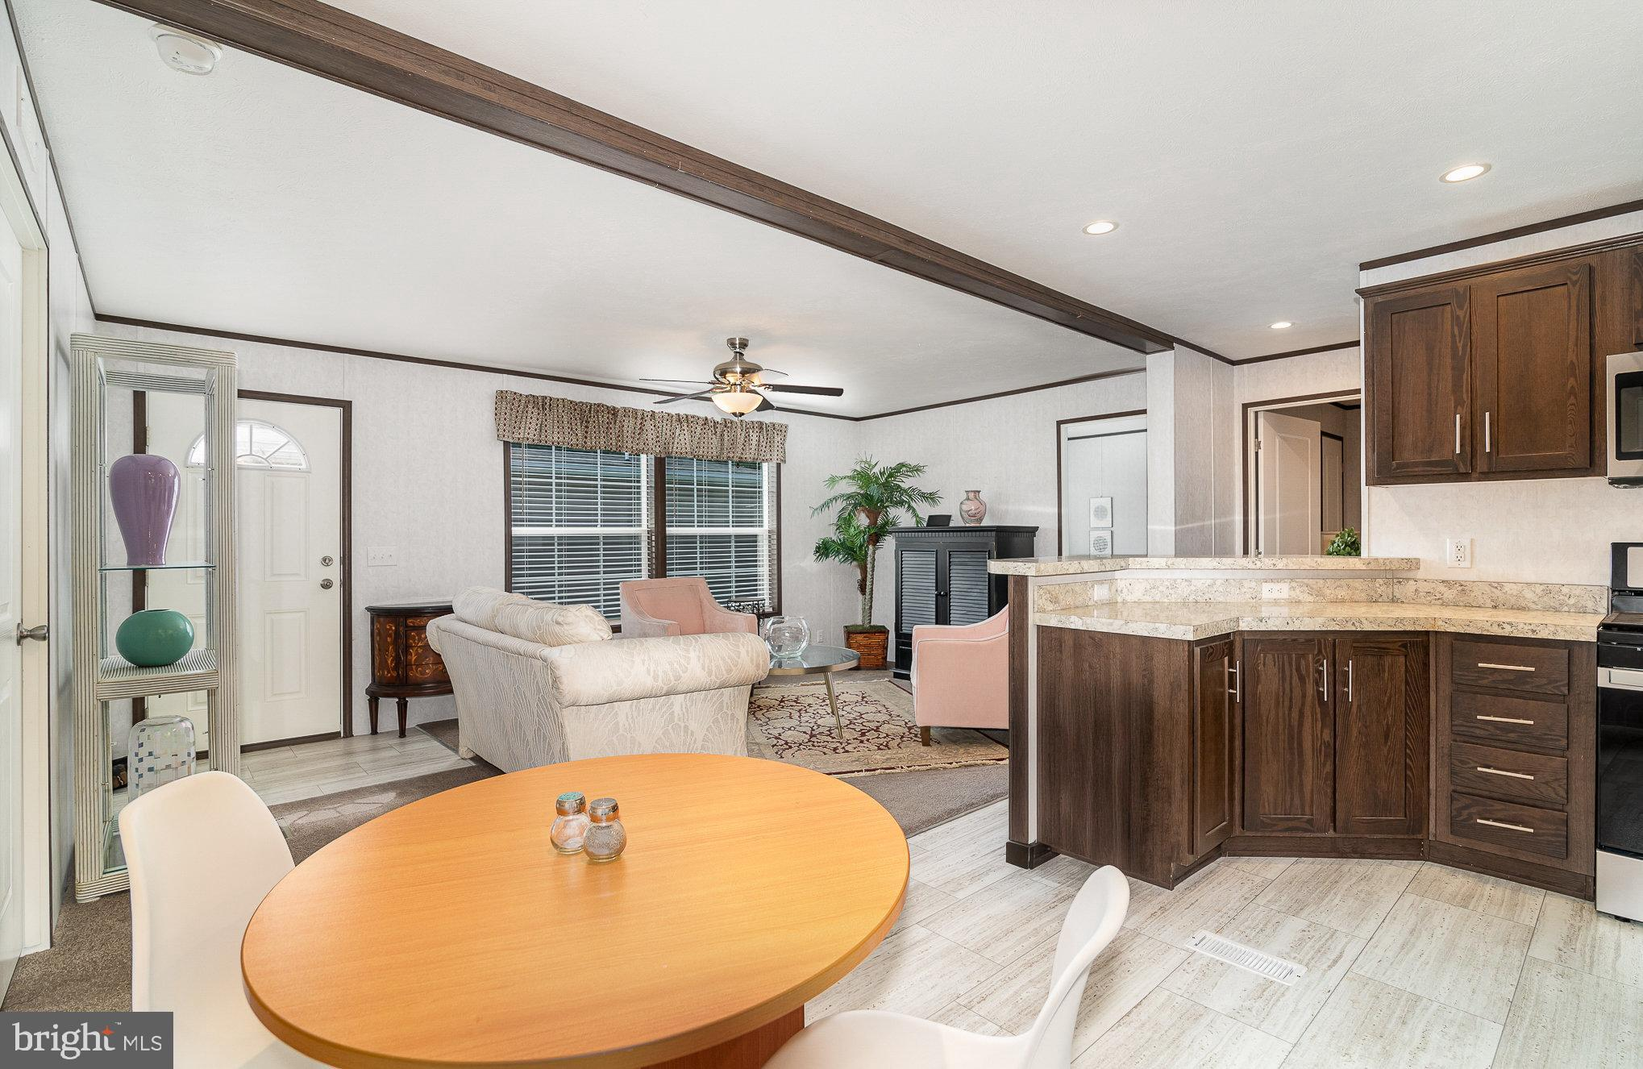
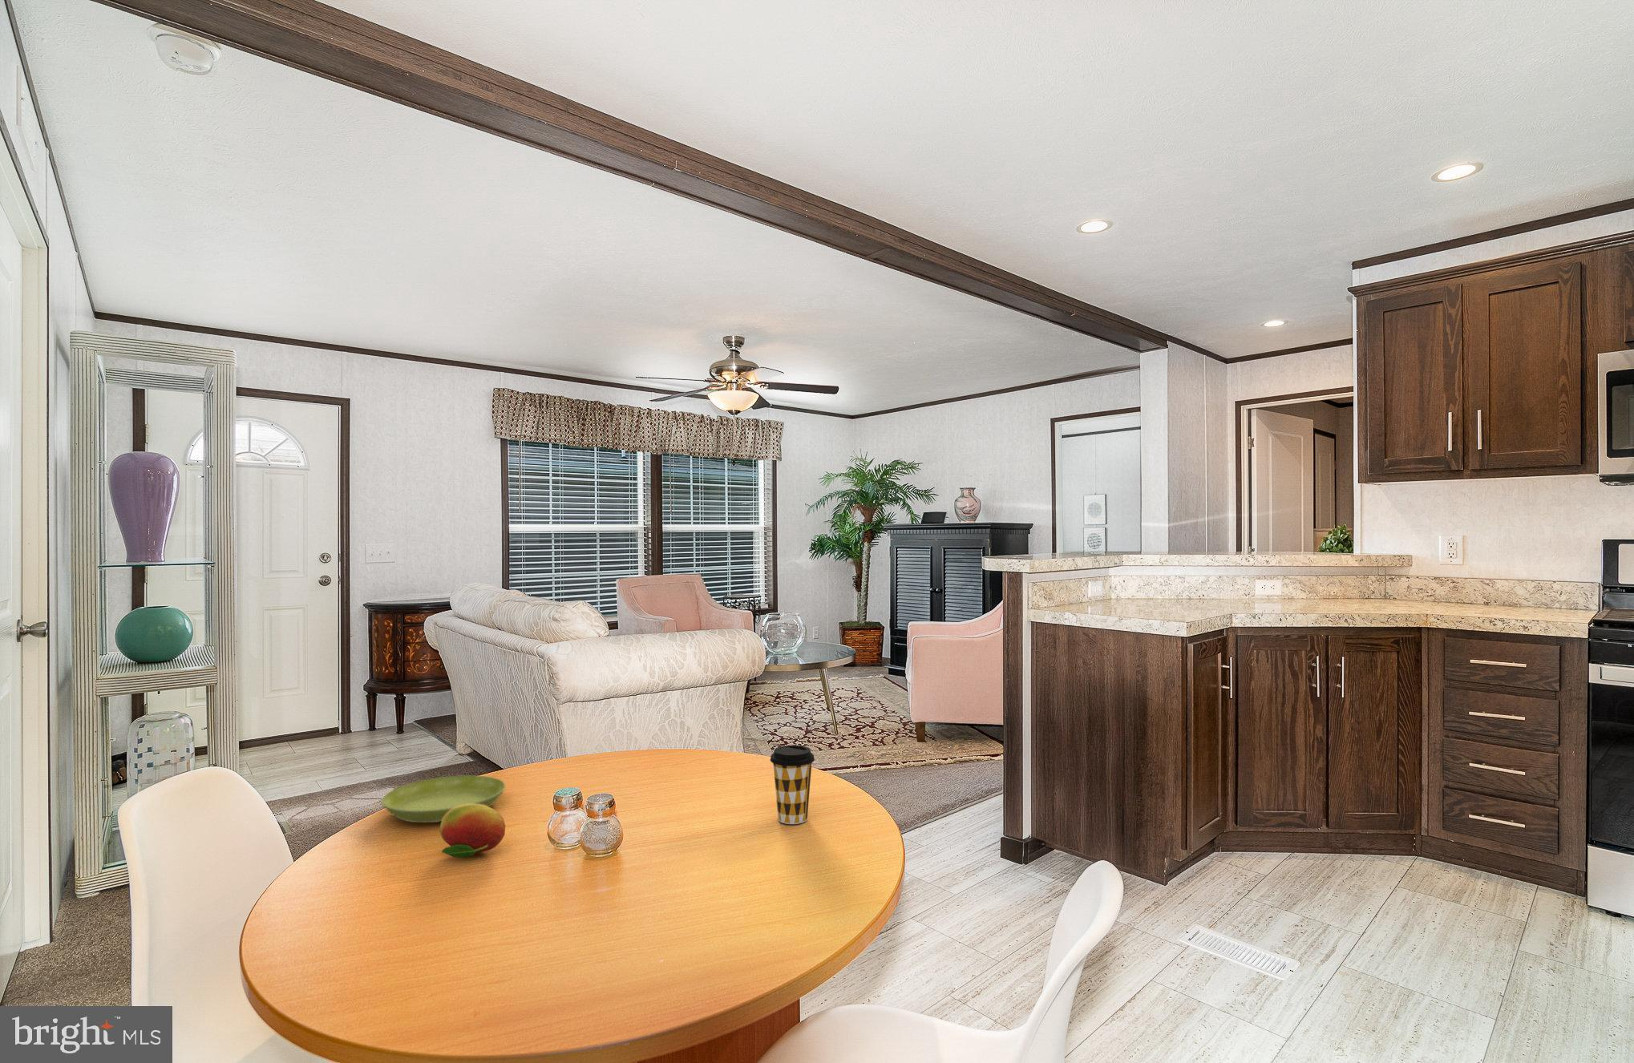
+ saucer [381,775,506,824]
+ coffee cup [769,745,816,825]
+ fruit [438,803,506,858]
